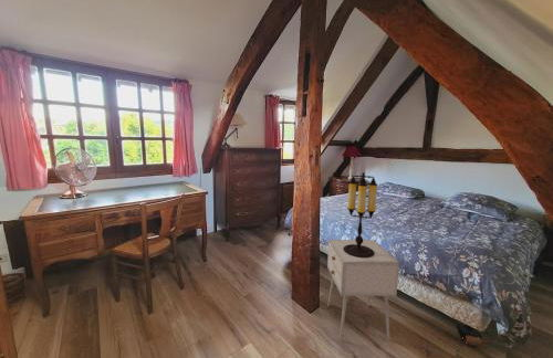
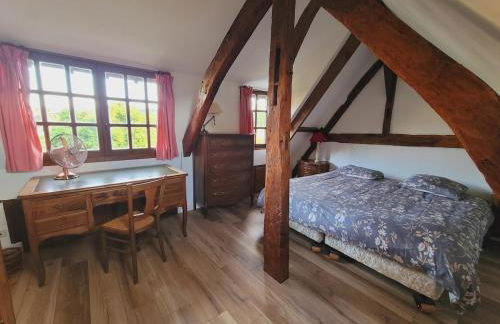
- table lamp [343,171,378,257]
- nightstand [326,239,400,341]
